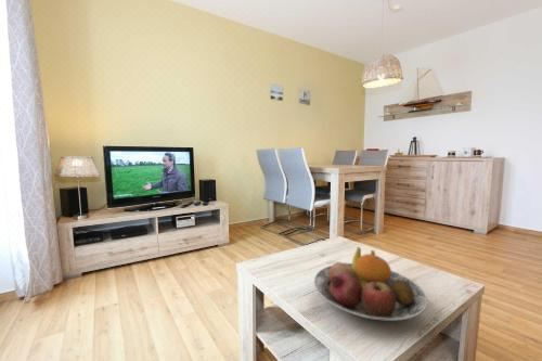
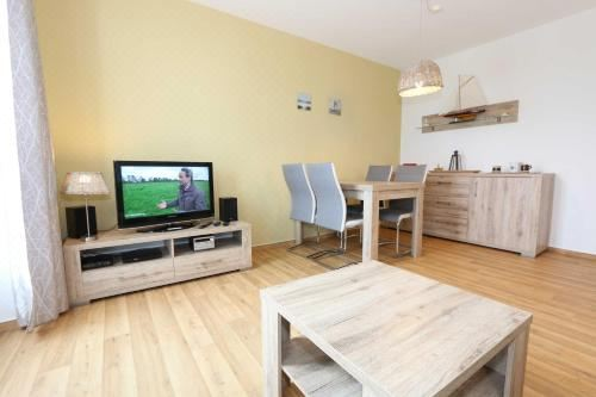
- fruit bowl [313,246,428,322]
